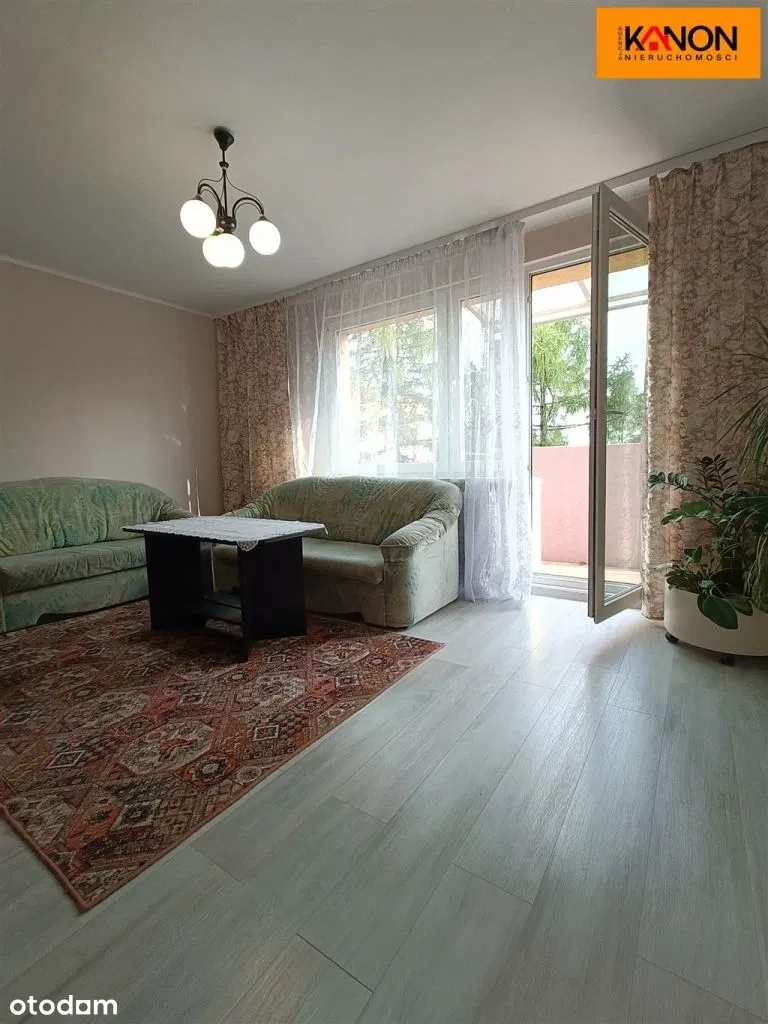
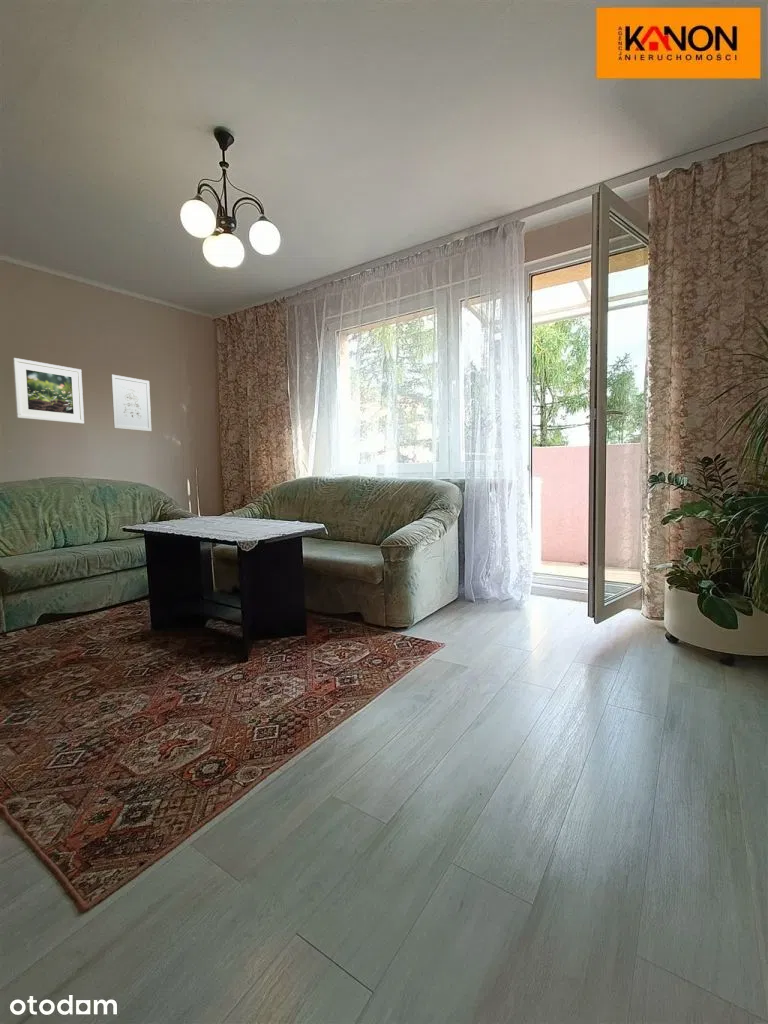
+ wall art [110,374,152,432]
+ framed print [12,357,85,425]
